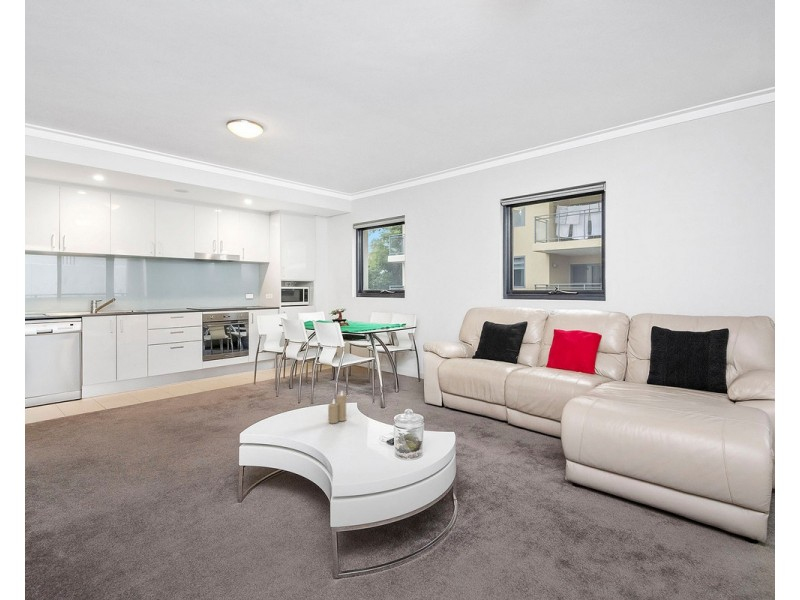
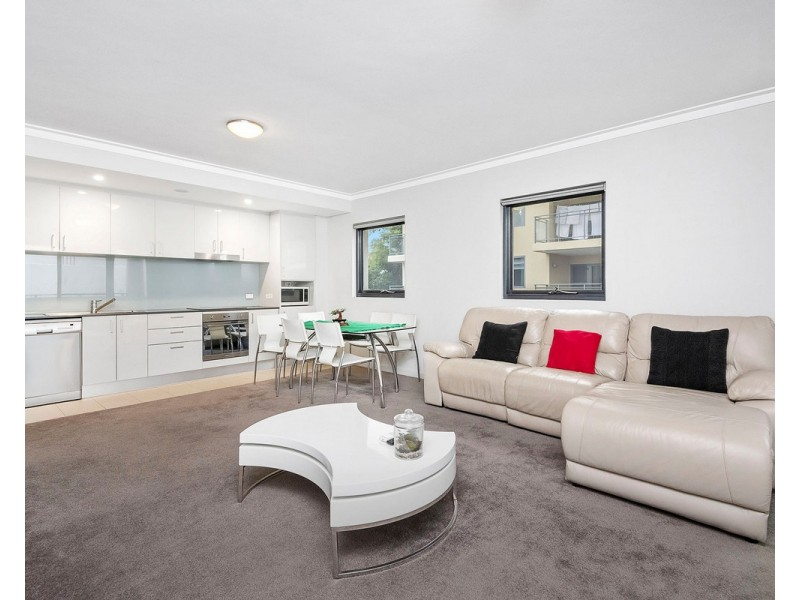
- candle [327,390,347,424]
